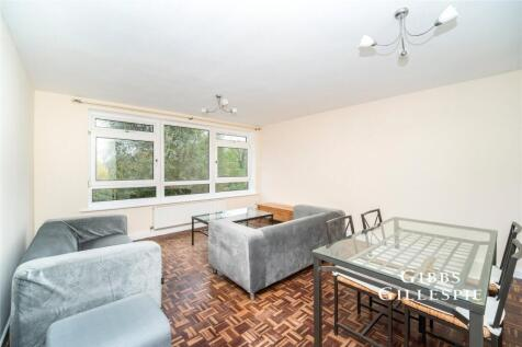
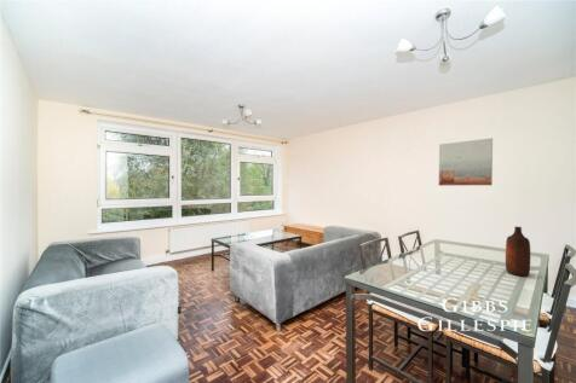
+ wall art [438,138,494,187]
+ bottle [505,226,531,278]
